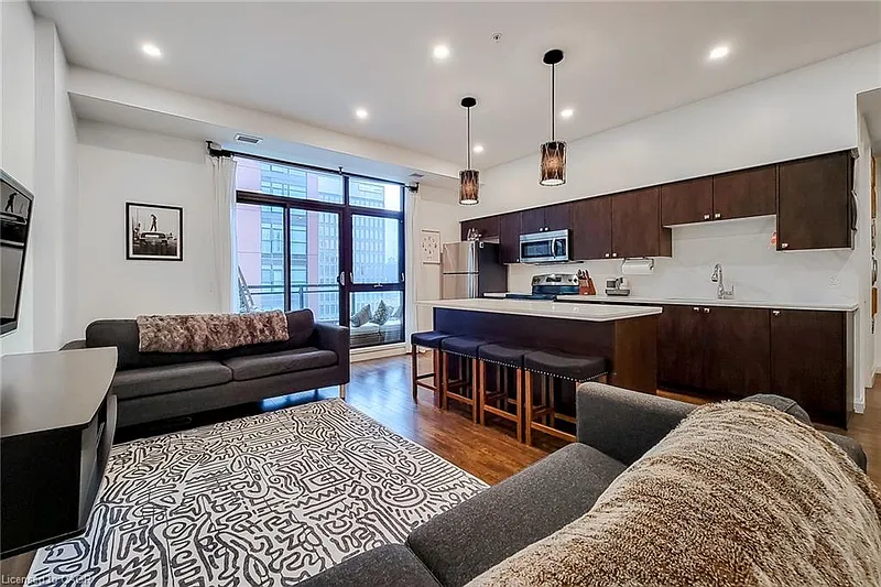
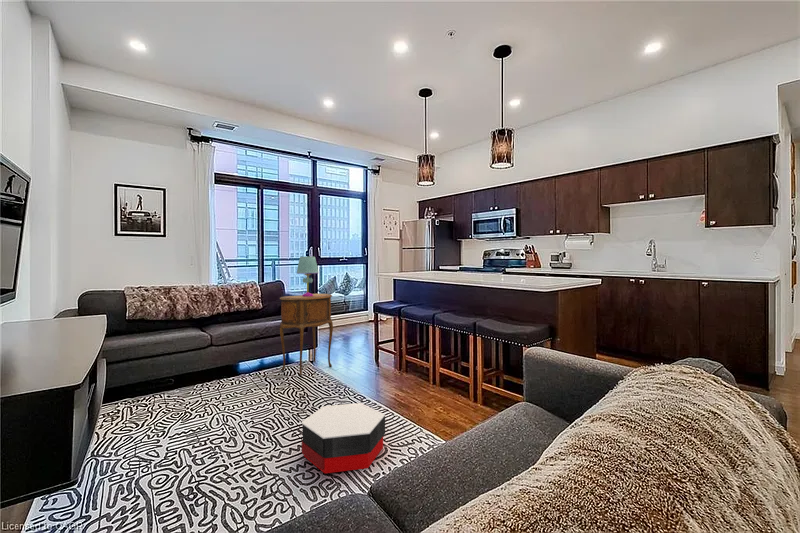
+ side table [279,293,334,377]
+ table lamp [296,256,319,296]
+ ottoman [301,402,386,474]
